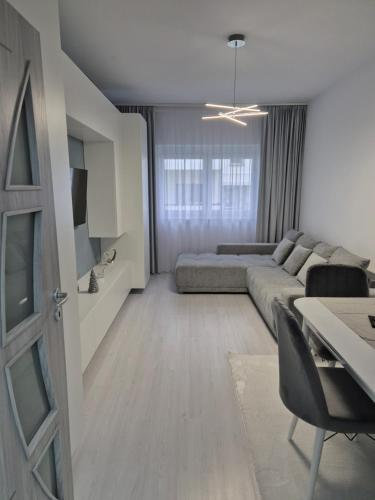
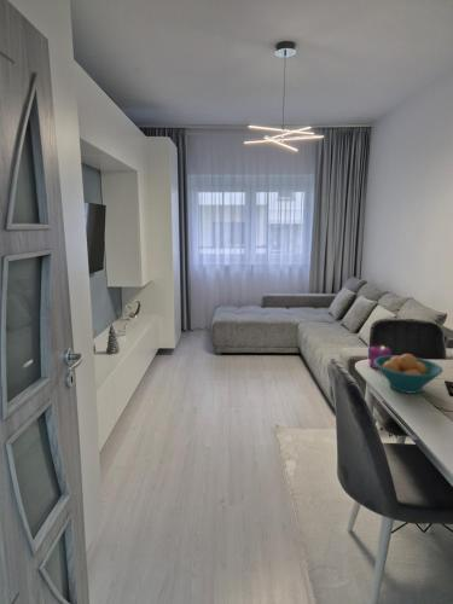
+ fruit bowl [374,353,445,395]
+ candle [368,344,393,370]
